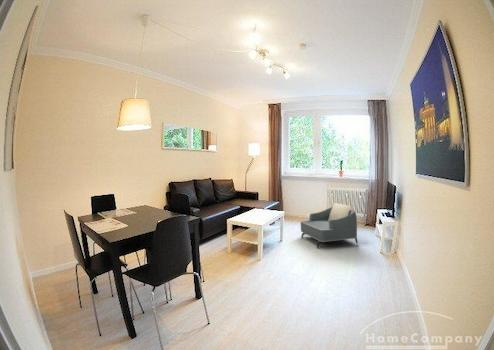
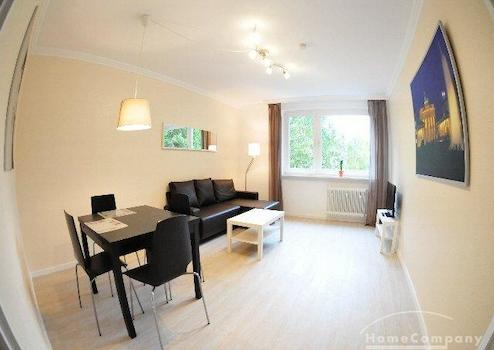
- armchair [300,202,359,249]
